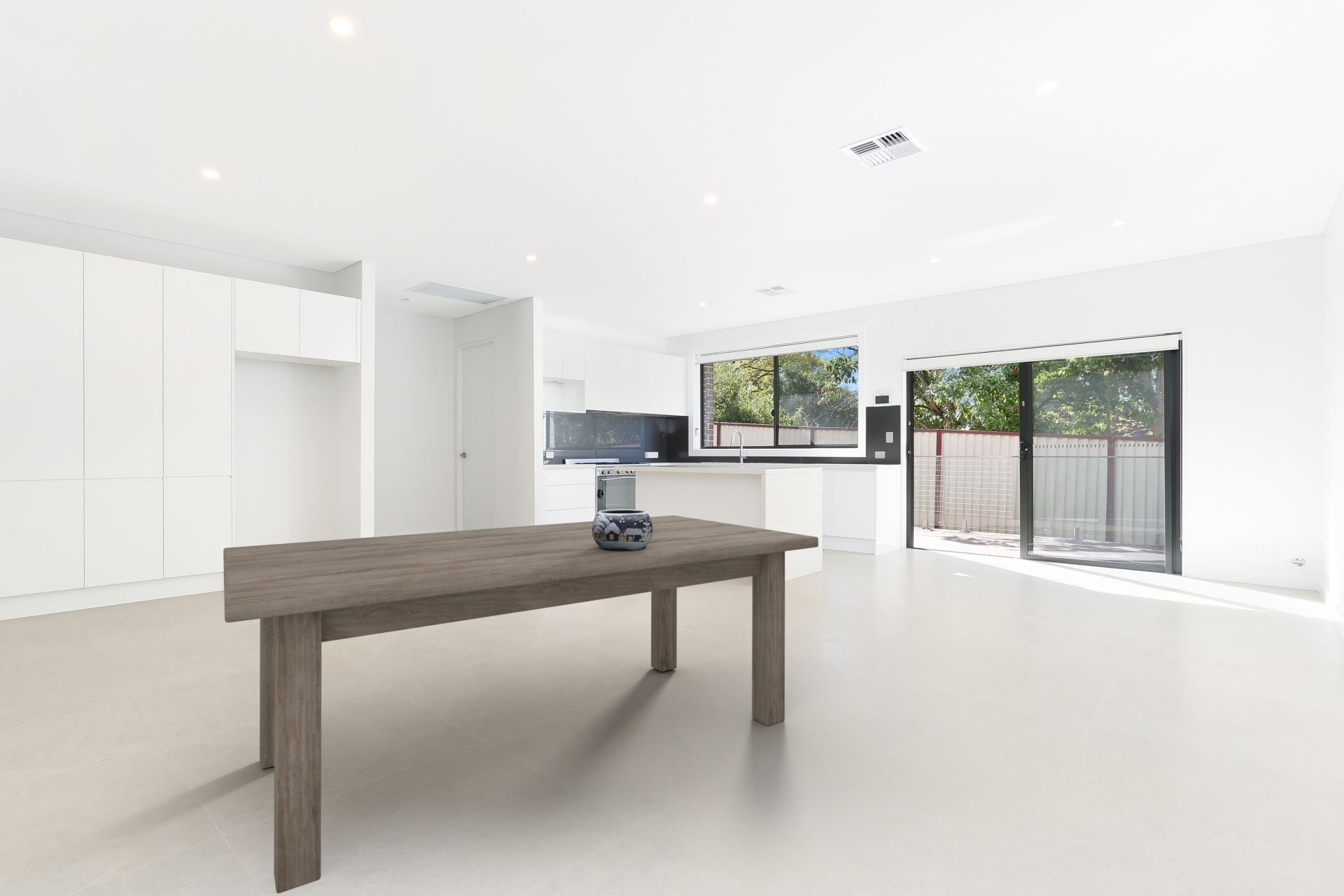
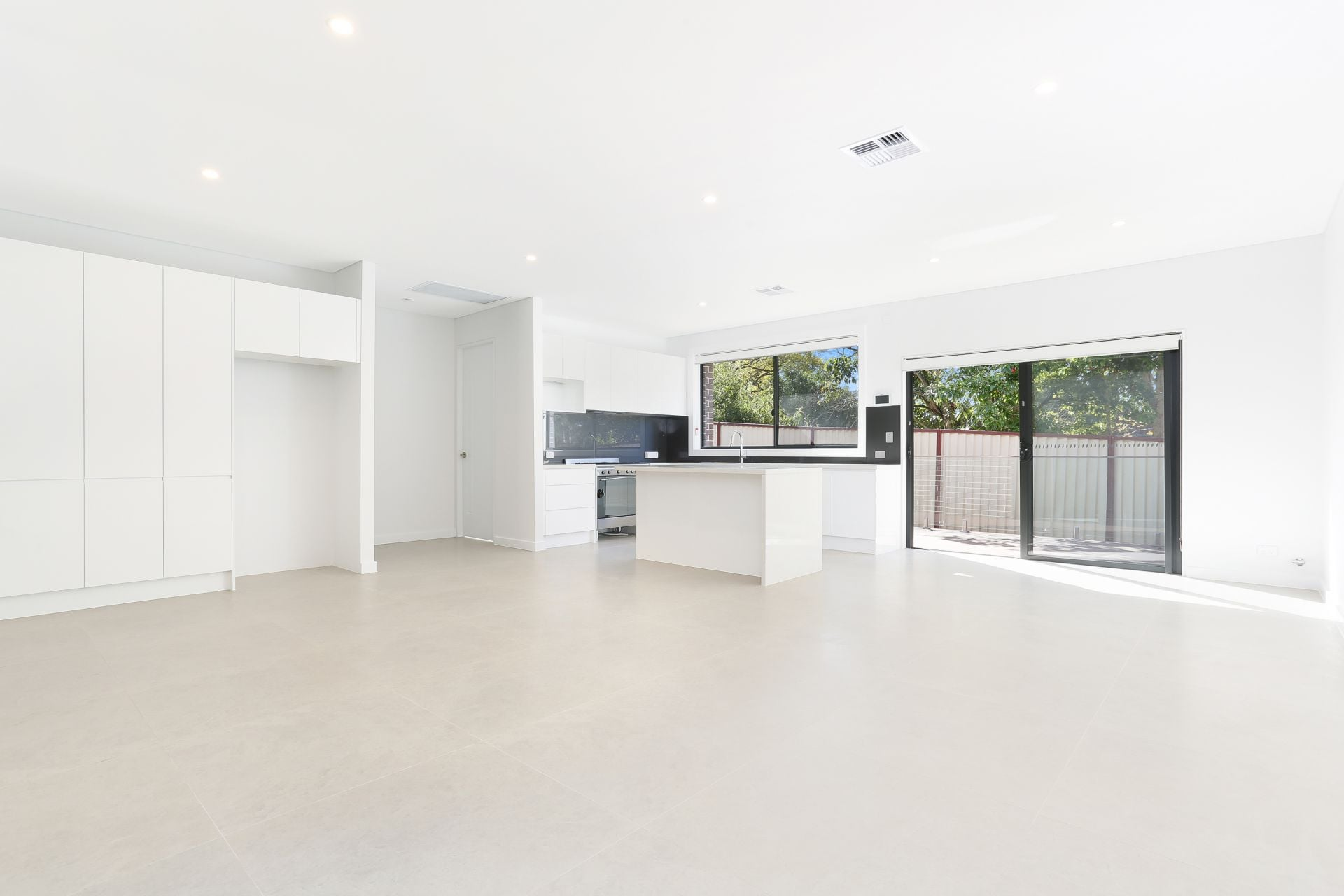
- decorative bowl [592,508,653,551]
- dining table [223,514,819,894]
